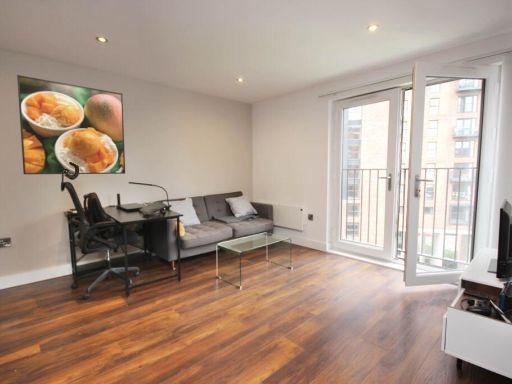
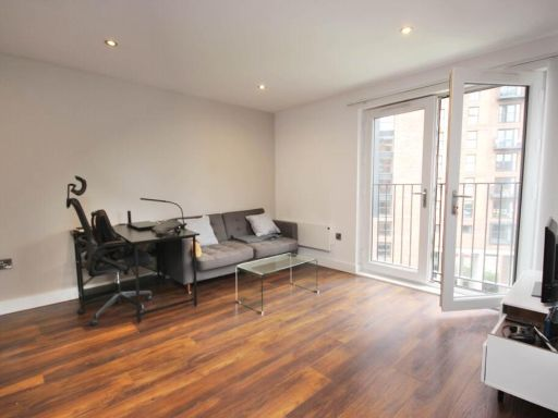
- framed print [16,74,126,175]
